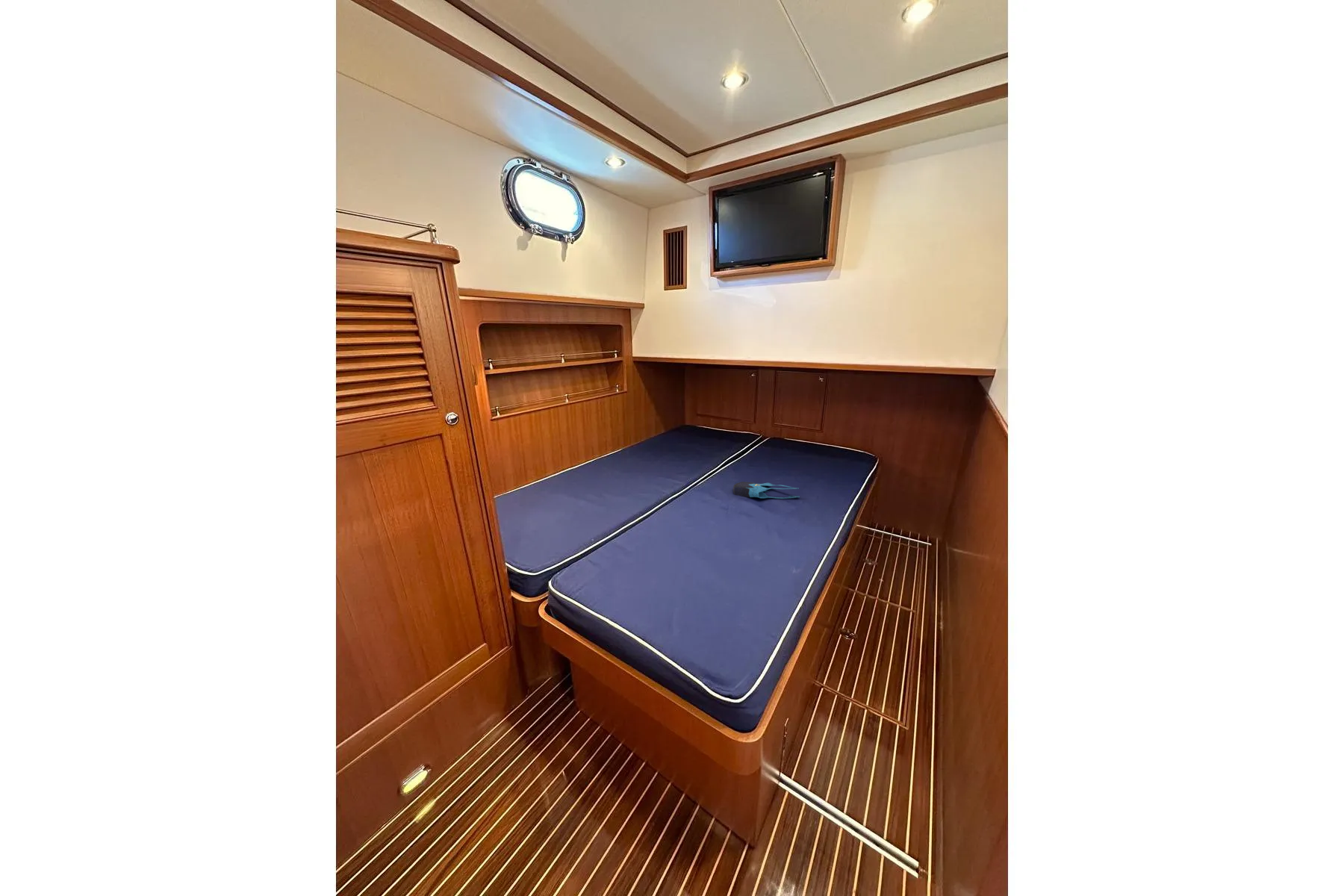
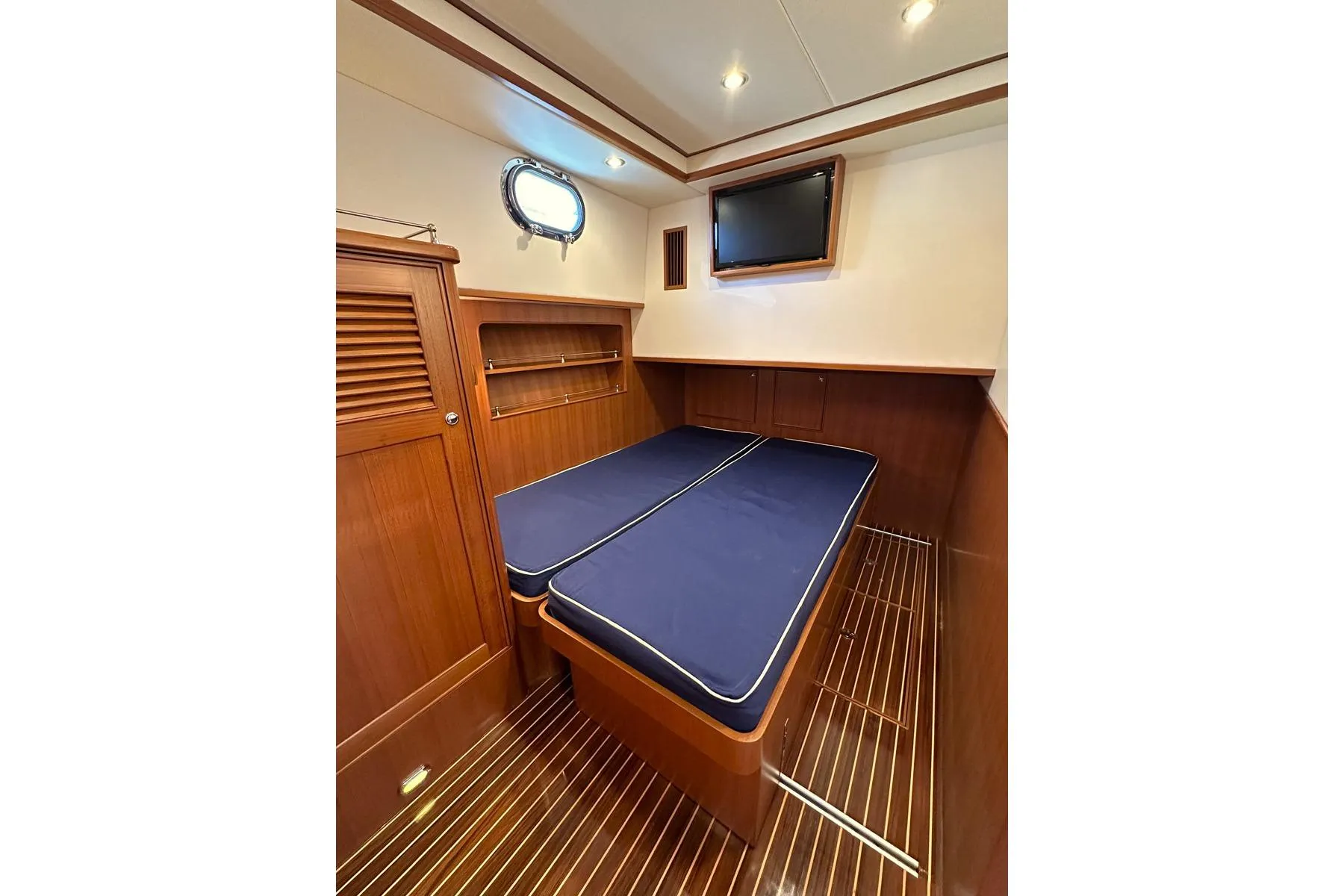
- tote bag [732,481,800,500]
